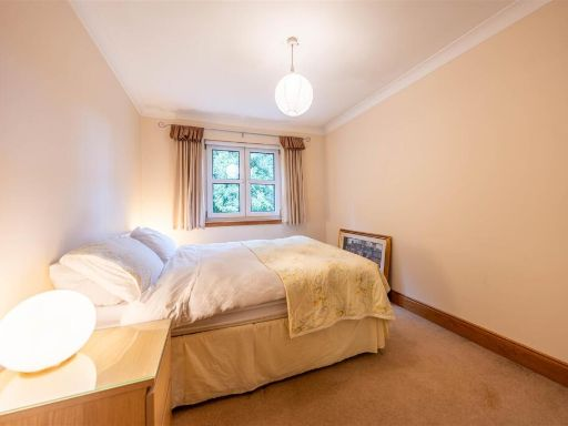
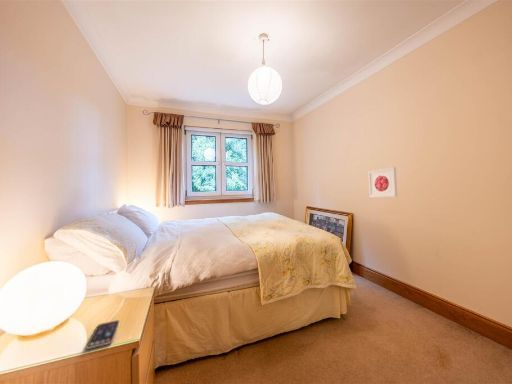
+ smartphone [85,319,120,350]
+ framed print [367,166,398,199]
